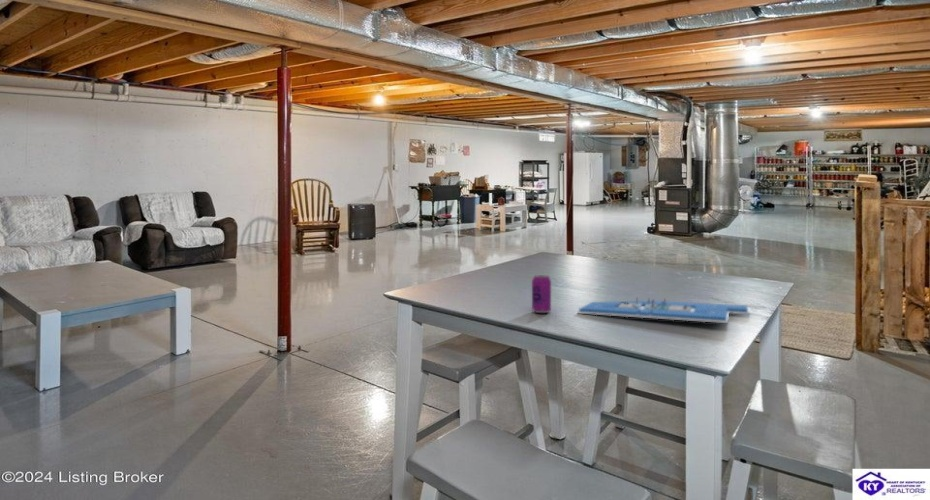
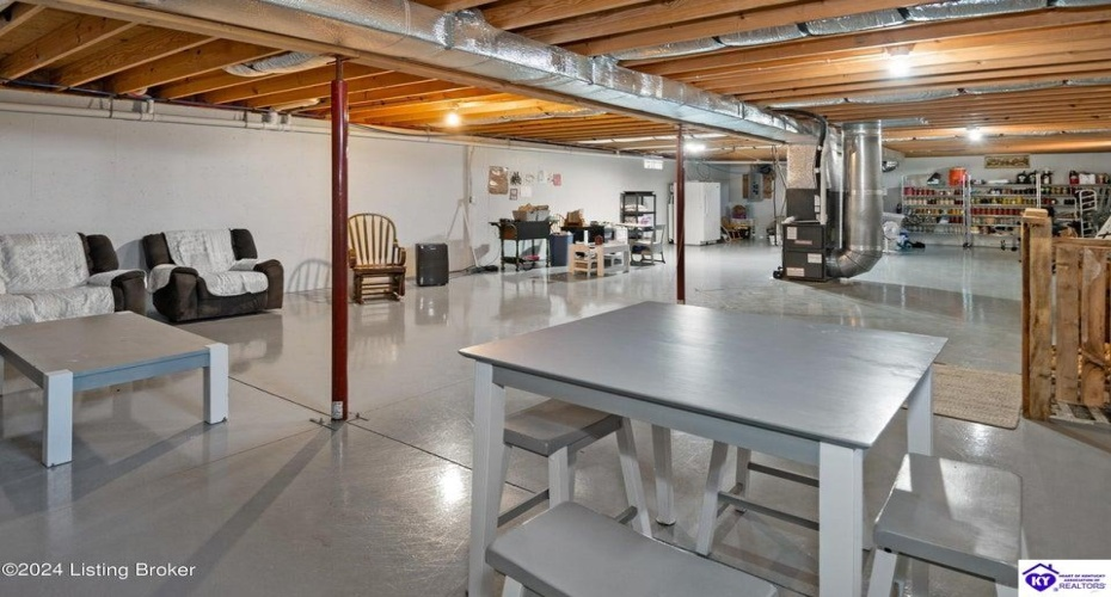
- beverage can [531,274,552,314]
- board game [576,297,751,324]
